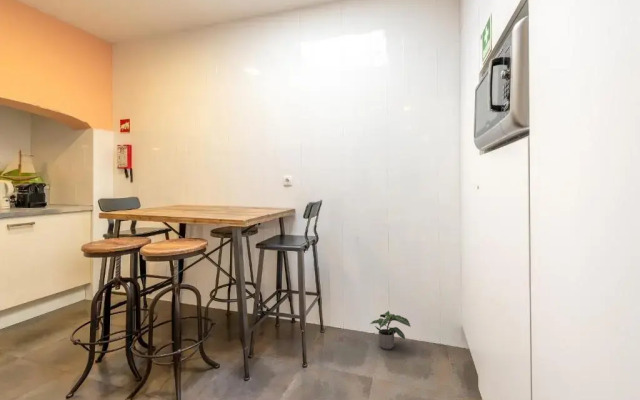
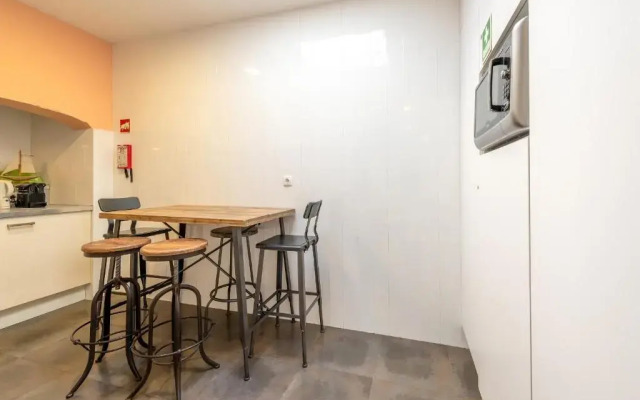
- potted plant [369,310,412,350]
